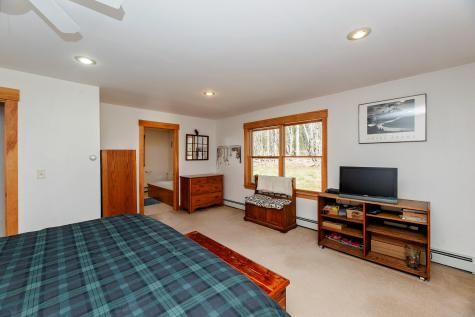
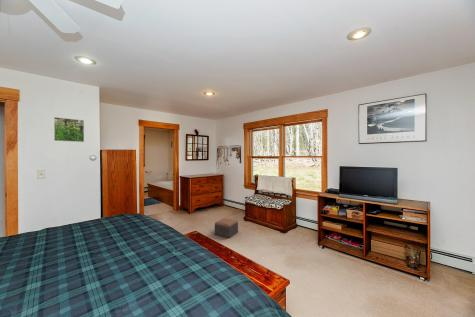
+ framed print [53,116,85,143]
+ footstool [214,217,239,239]
